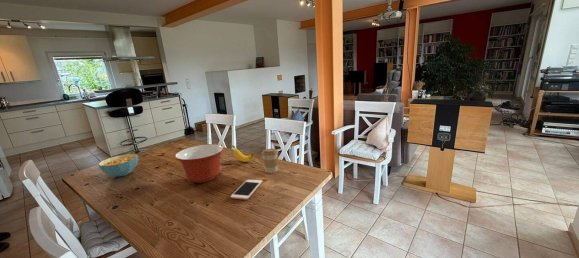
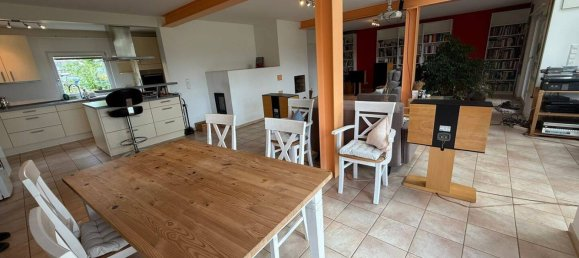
- banana [231,144,255,163]
- mixing bowl [175,144,224,184]
- cereal bowl [97,153,139,177]
- coffee cup [261,148,279,174]
- cell phone [230,179,263,201]
